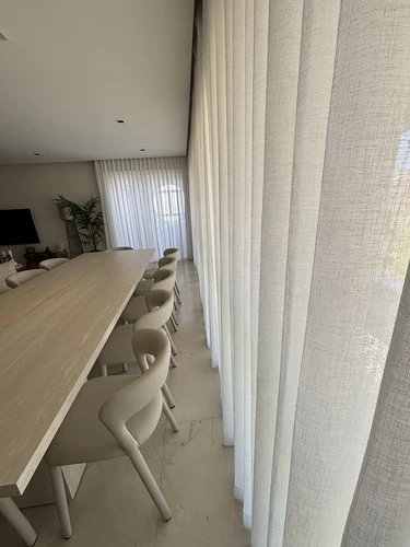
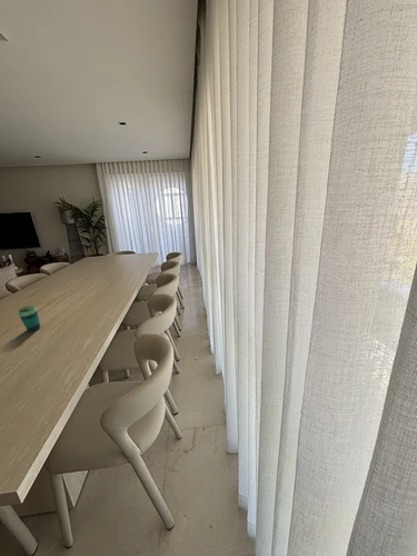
+ cup [17,305,41,332]
